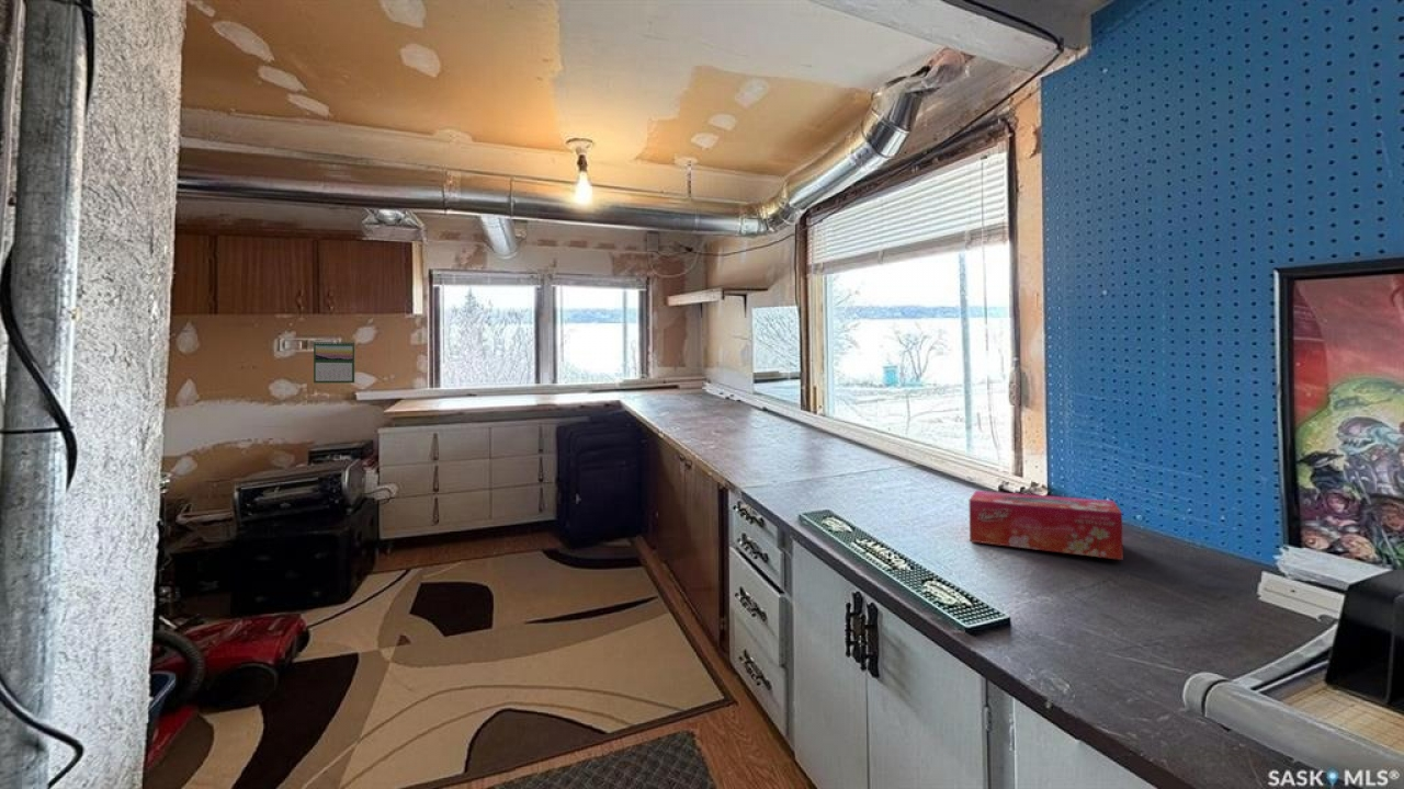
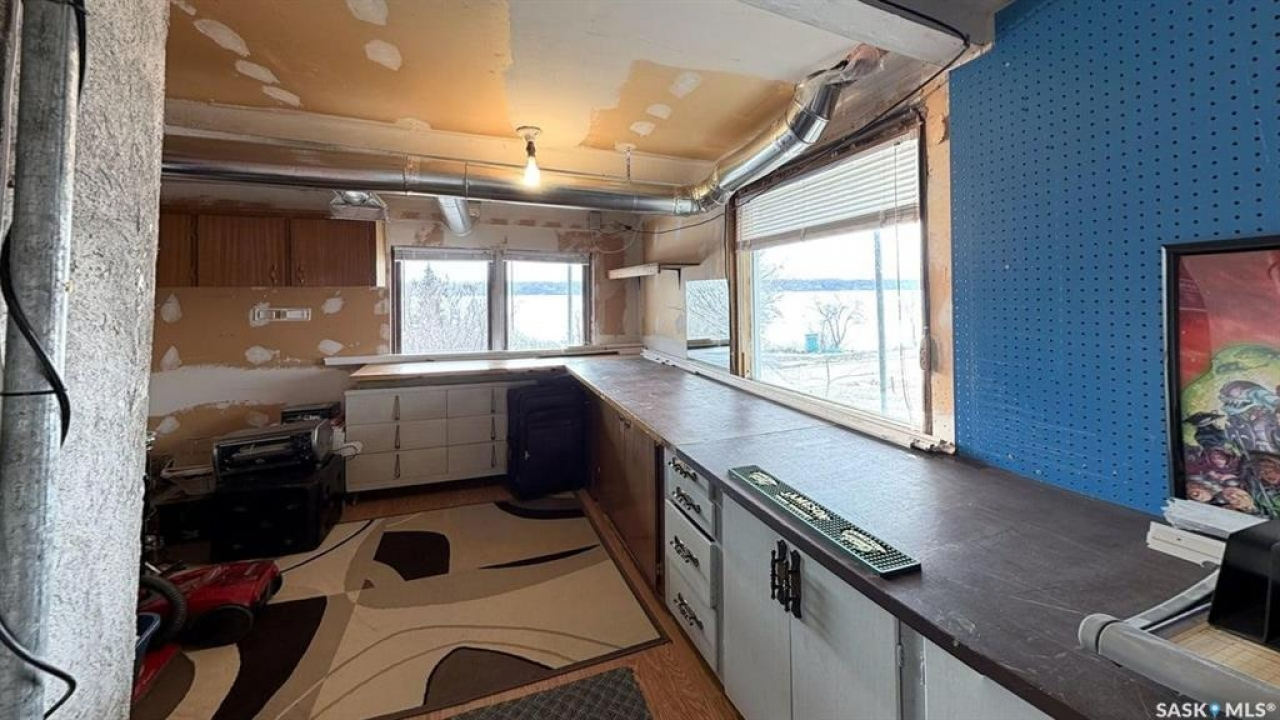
- tissue box [969,490,1124,561]
- calendar [313,340,355,384]
